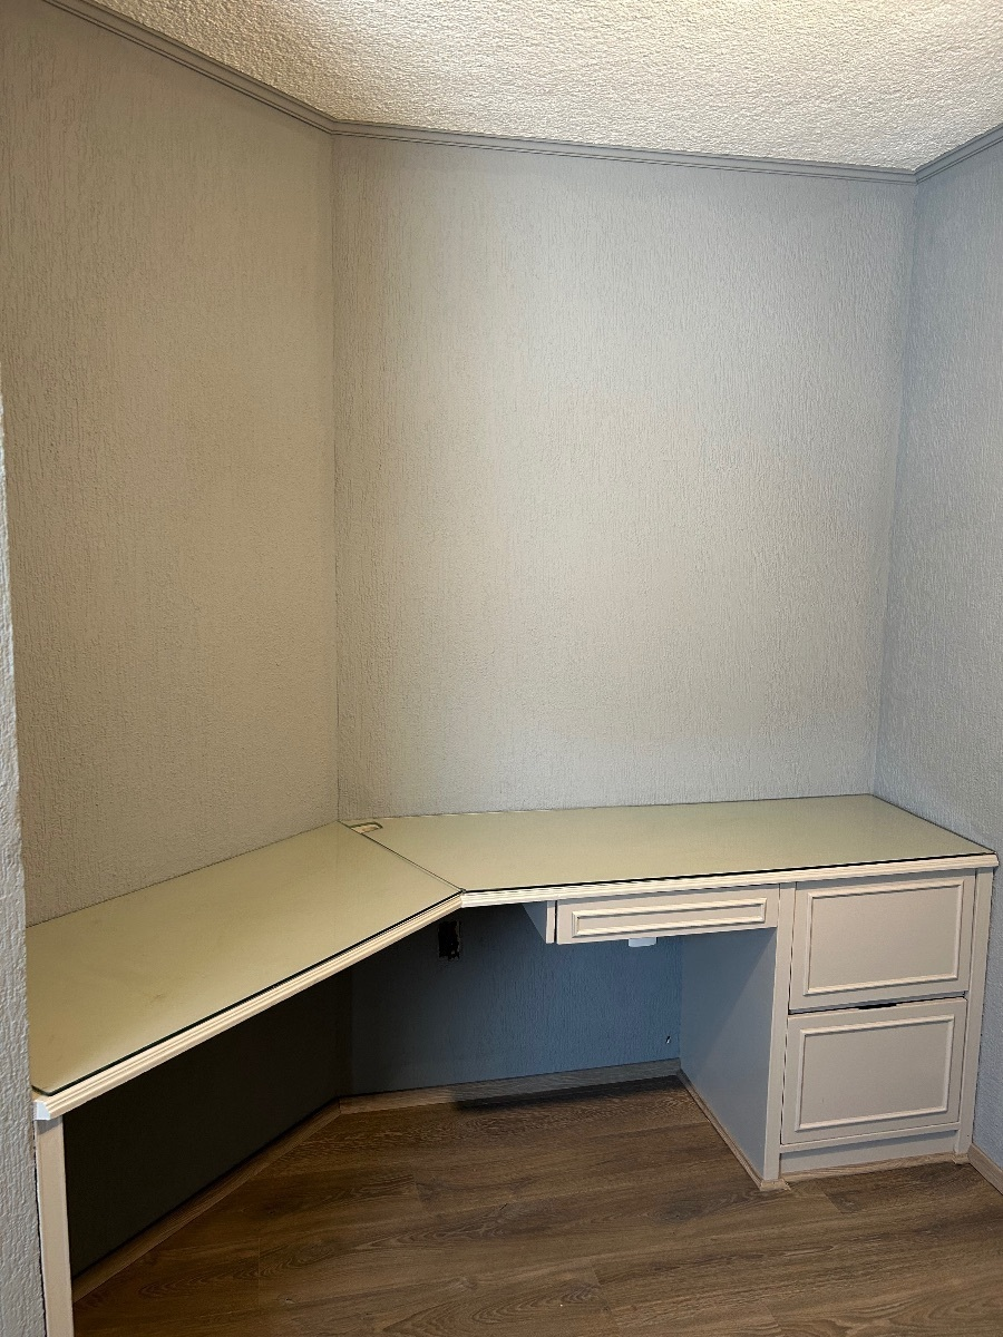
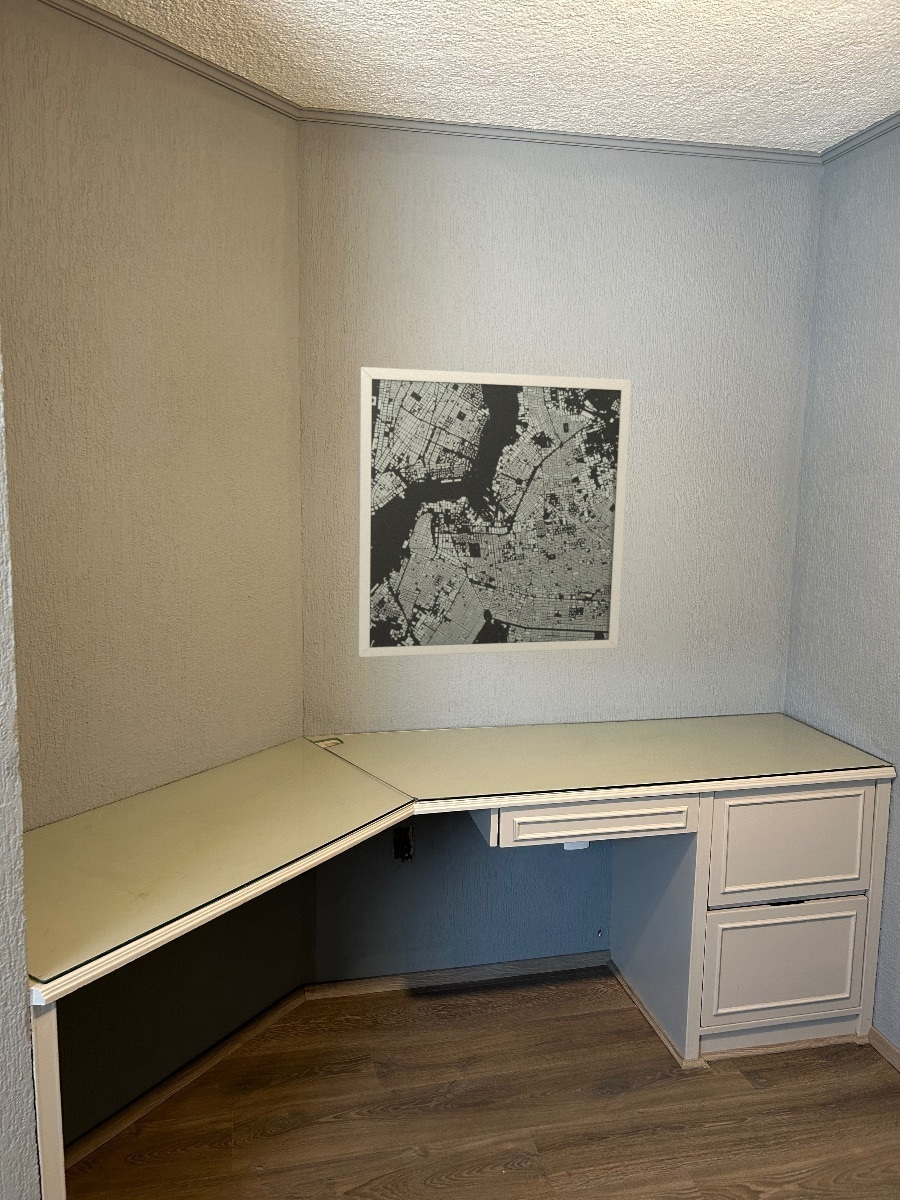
+ wall art [356,366,633,658]
